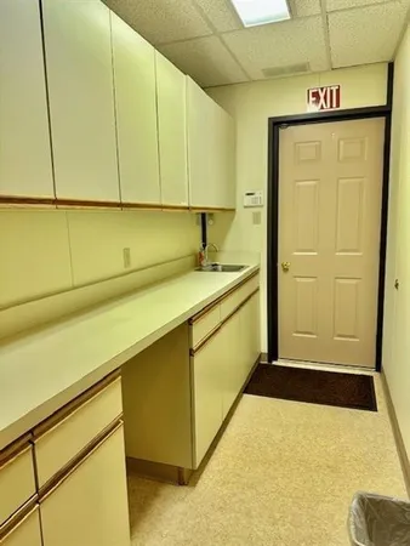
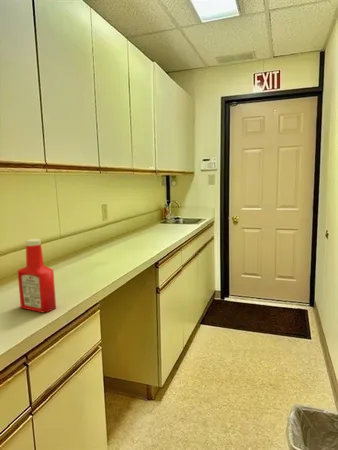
+ soap bottle [17,238,57,314]
